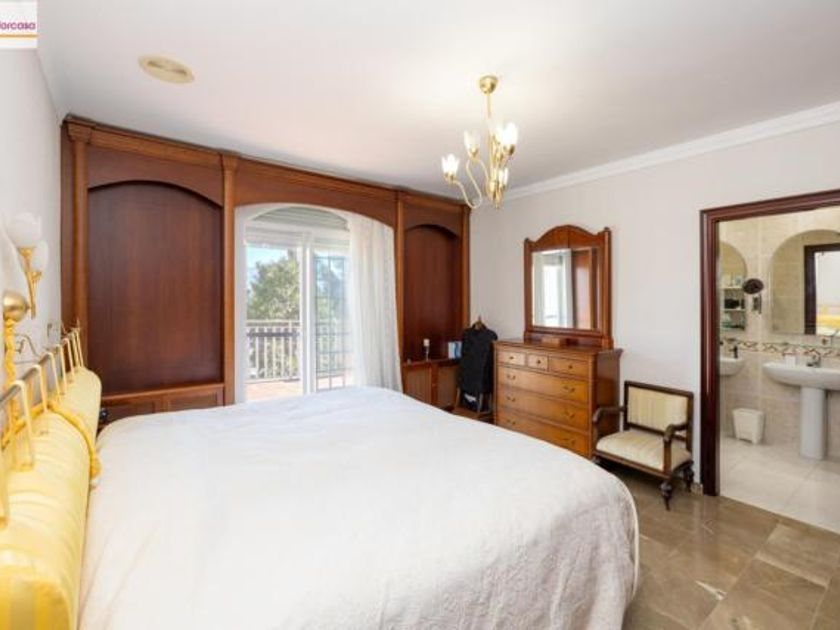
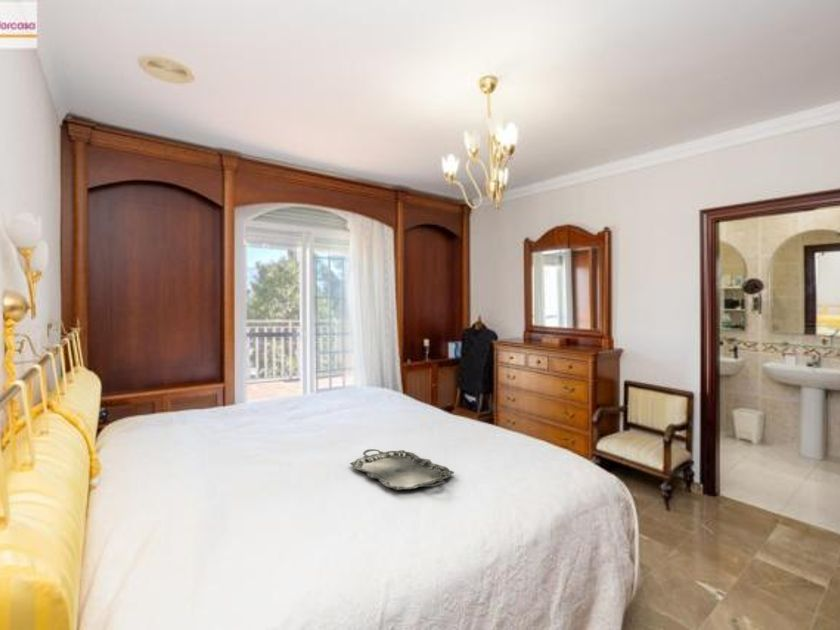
+ serving tray [349,448,455,491]
